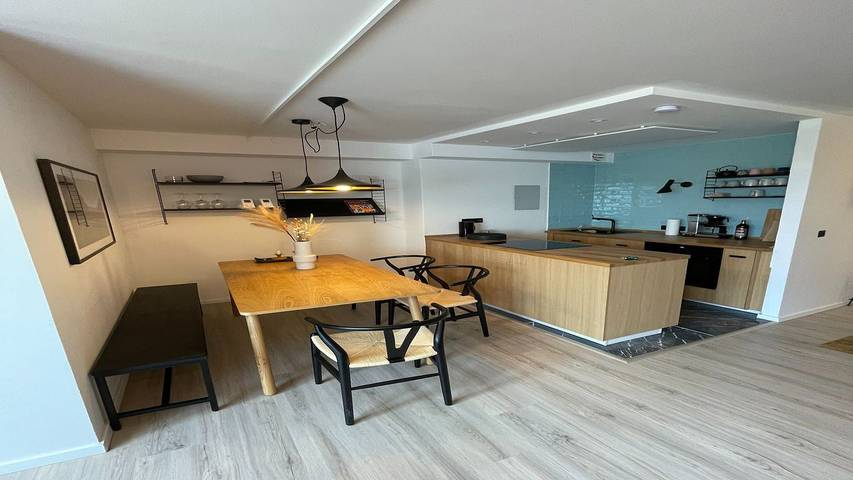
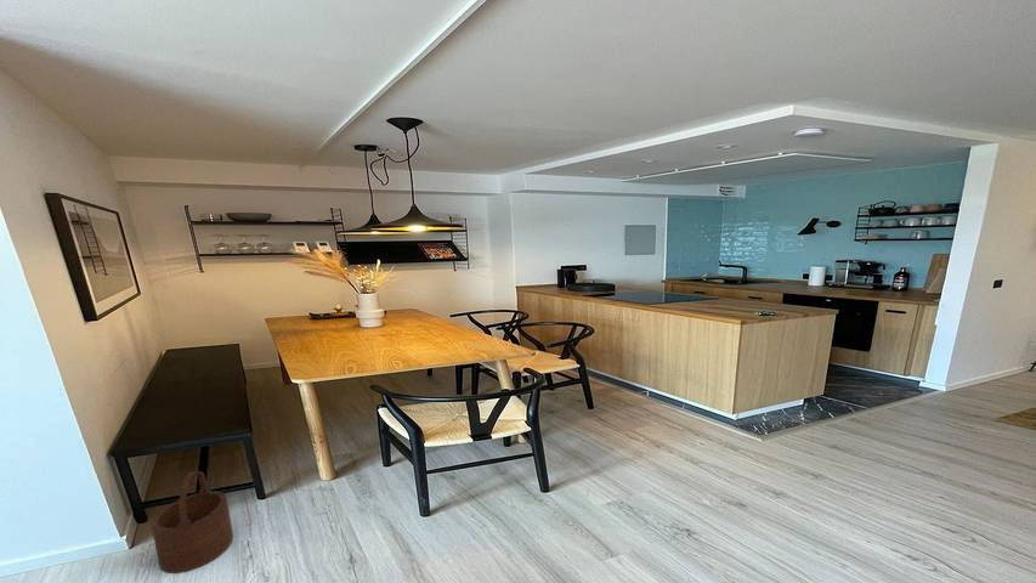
+ wooden bucket [149,470,234,574]
